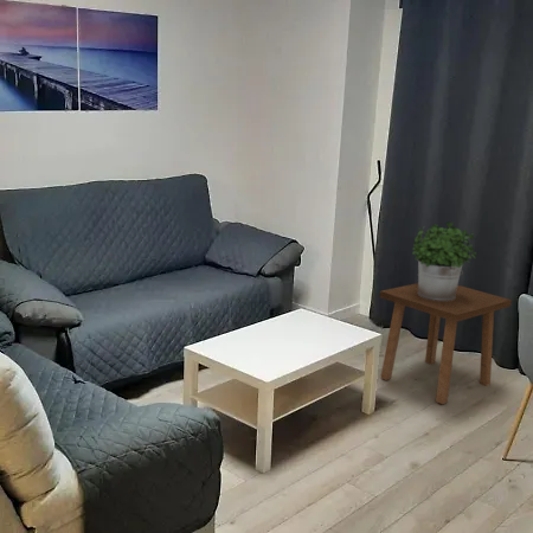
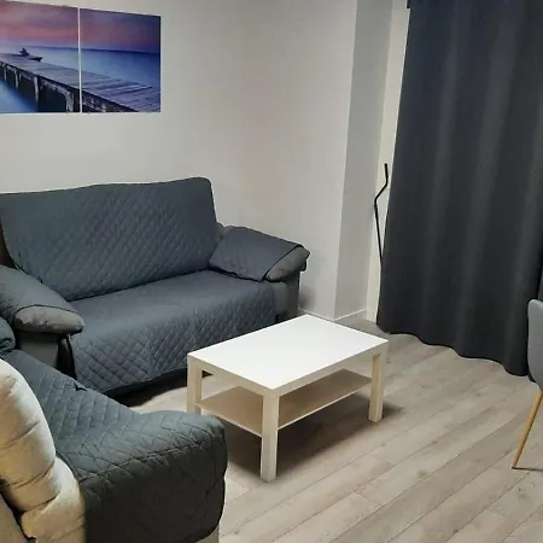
- potted plant [411,221,477,301]
- stool [379,282,513,405]
